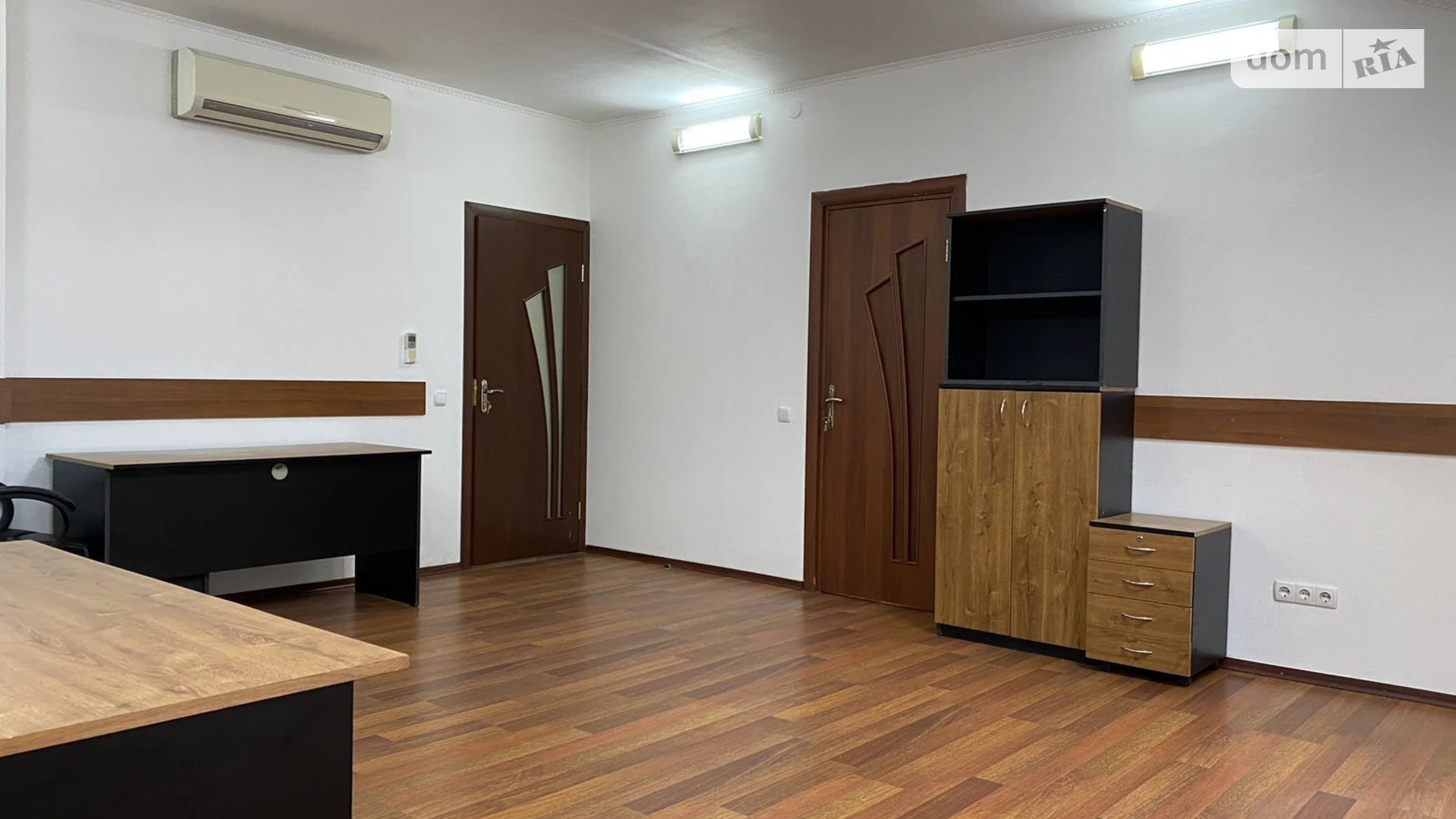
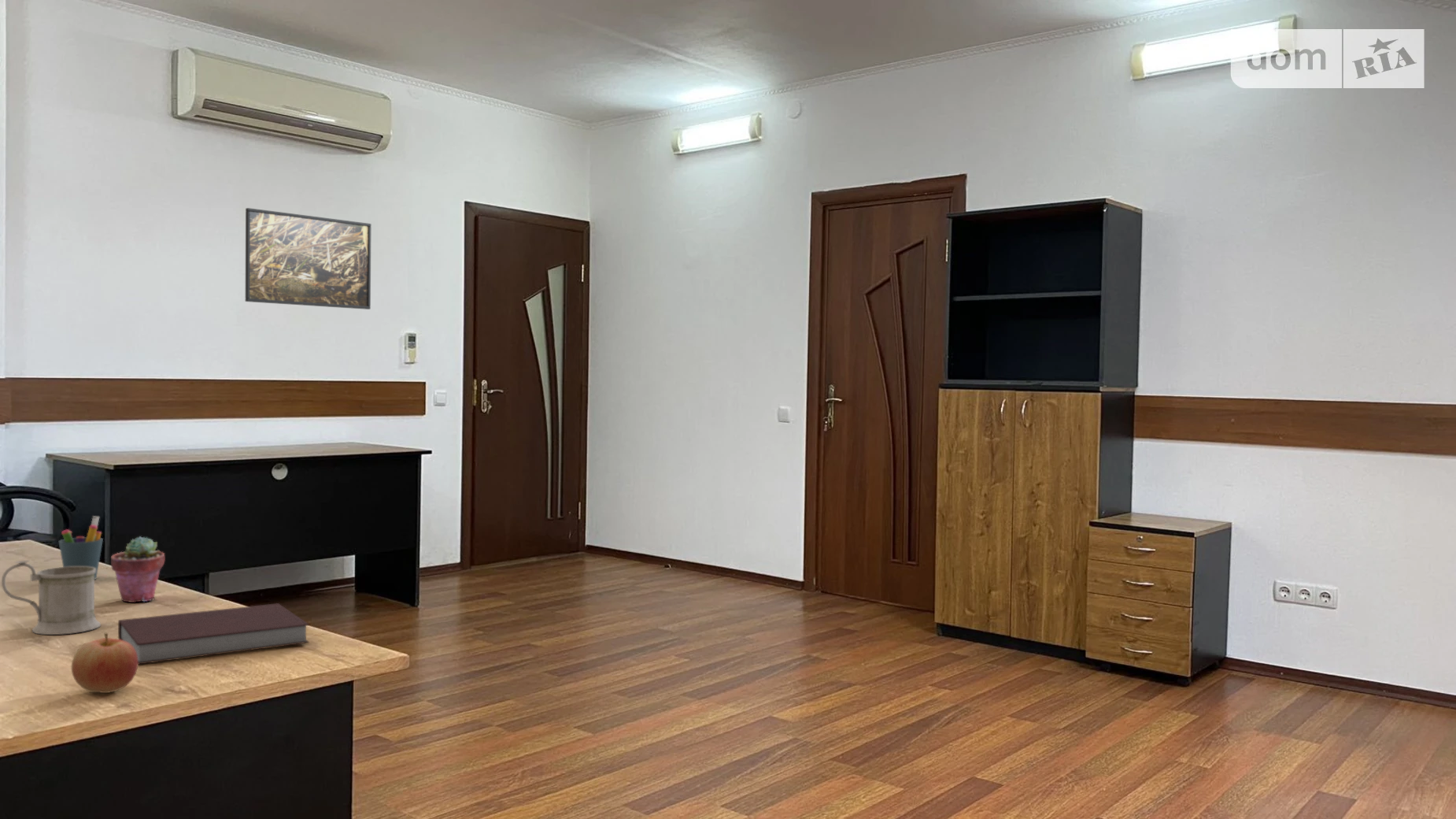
+ notebook [117,602,310,665]
+ apple [71,632,139,694]
+ potted succulent [110,535,165,603]
+ mug [1,560,102,636]
+ pen holder [58,515,104,580]
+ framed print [245,207,372,310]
